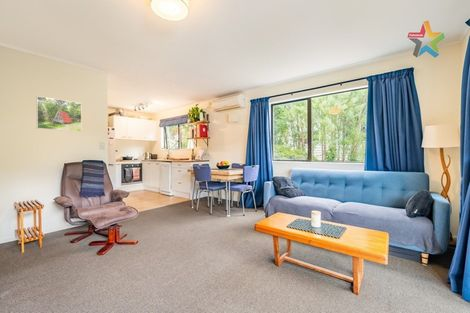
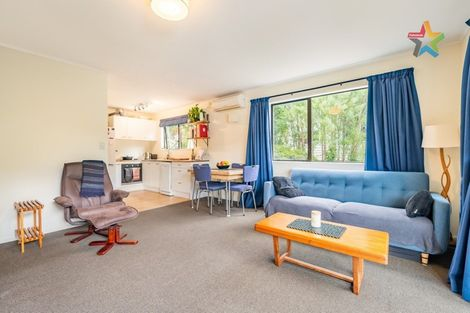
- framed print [36,95,83,133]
